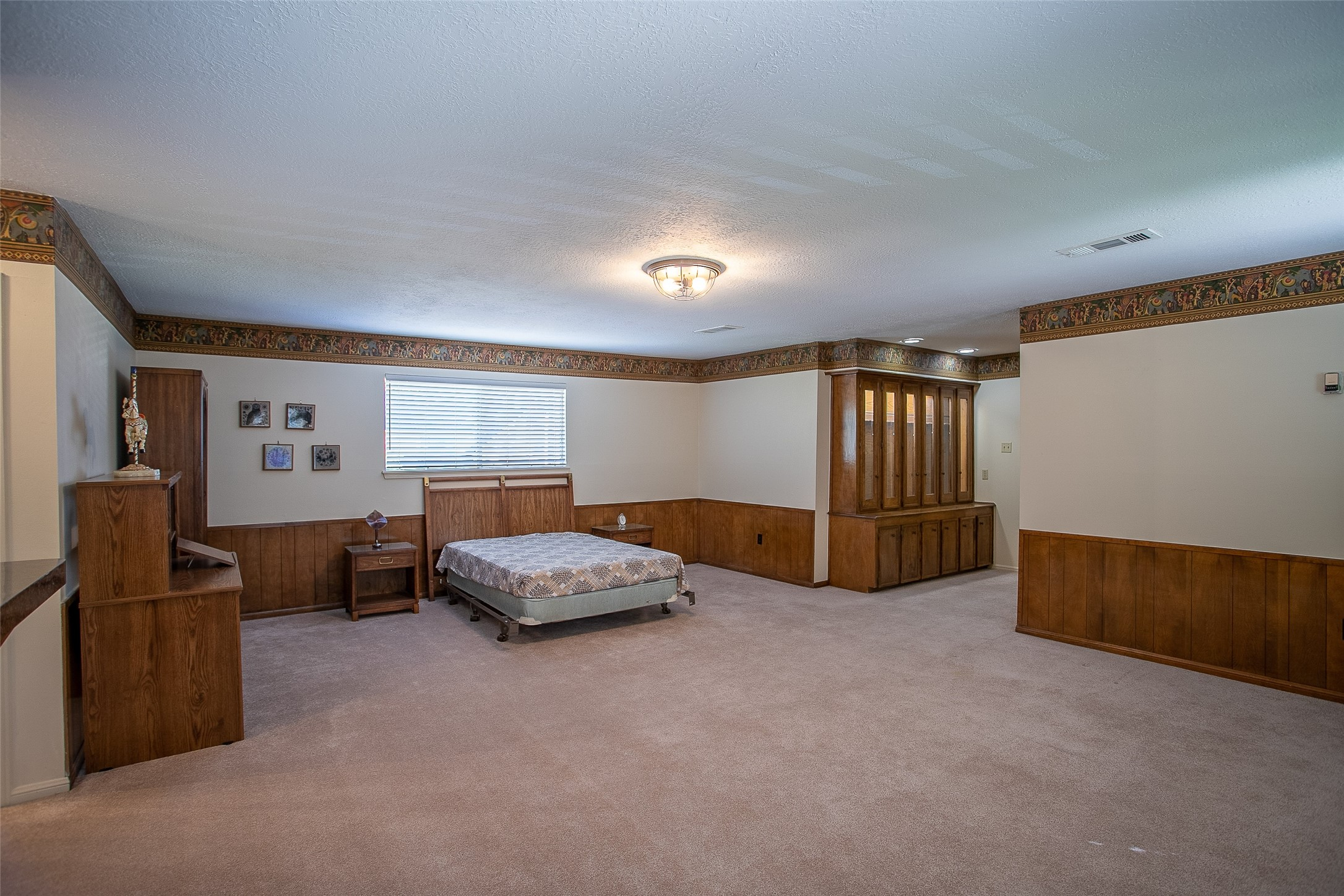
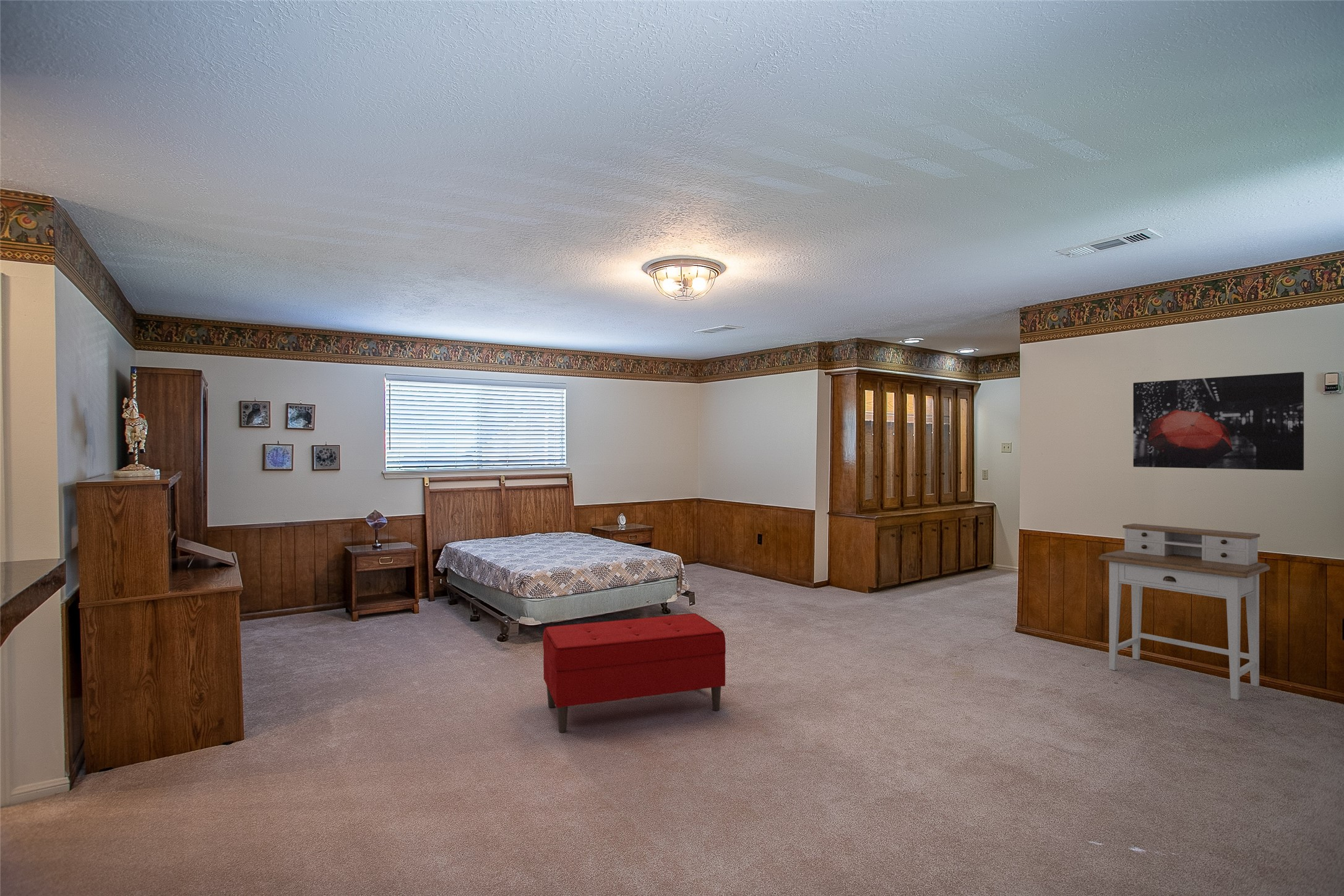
+ wall art [1132,371,1304,471]
+ desk [1098,523,1270,700]
+ bench [542,613,726,733]
